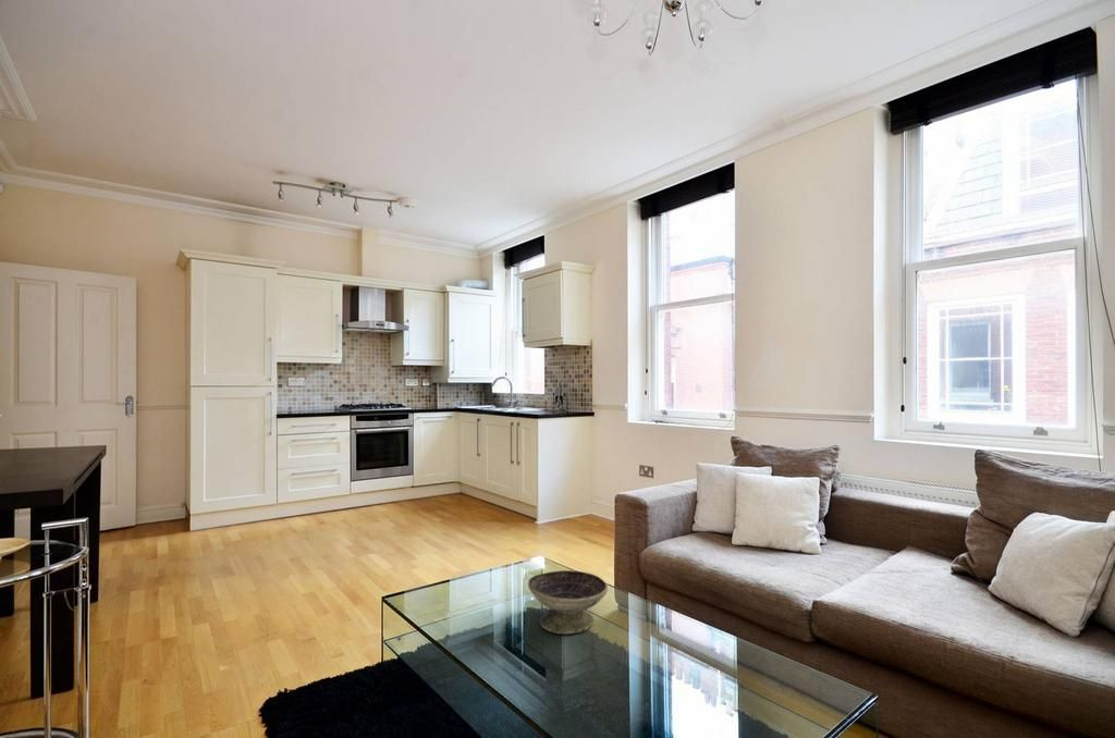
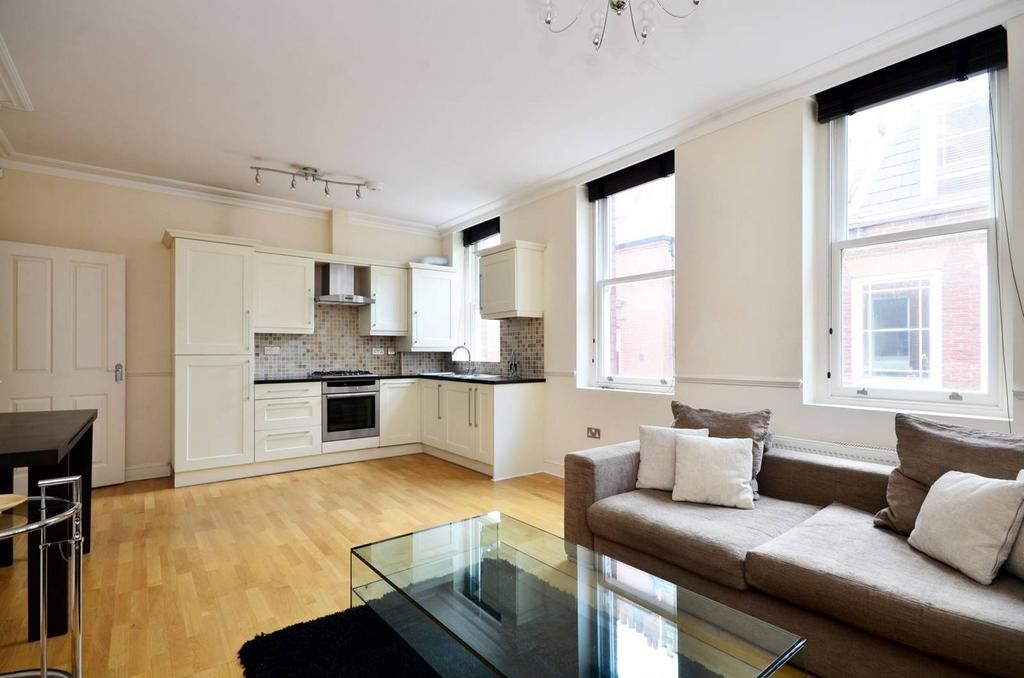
- decorative bowl [527,569,609,636]
